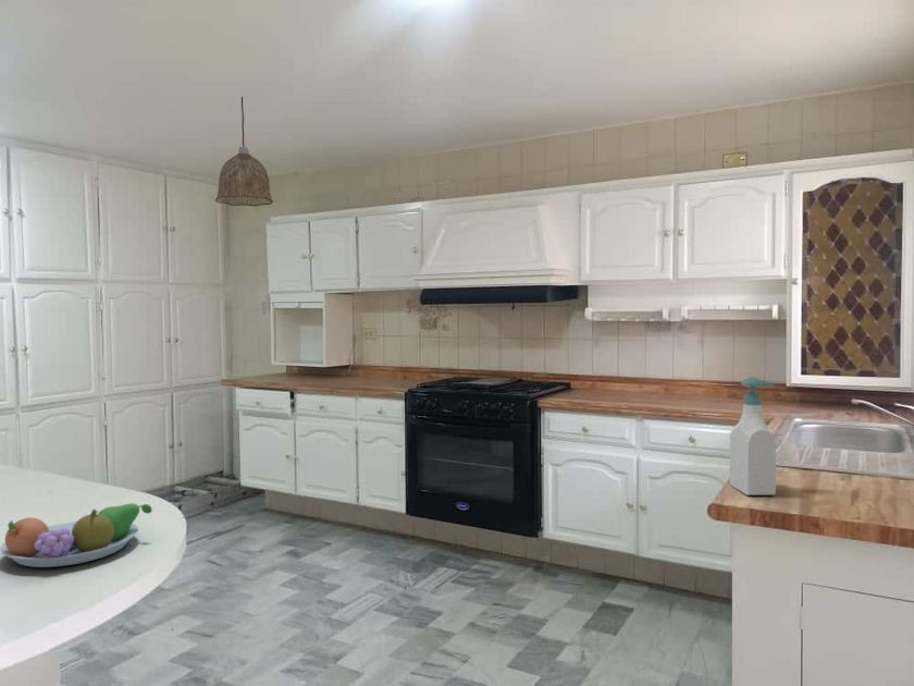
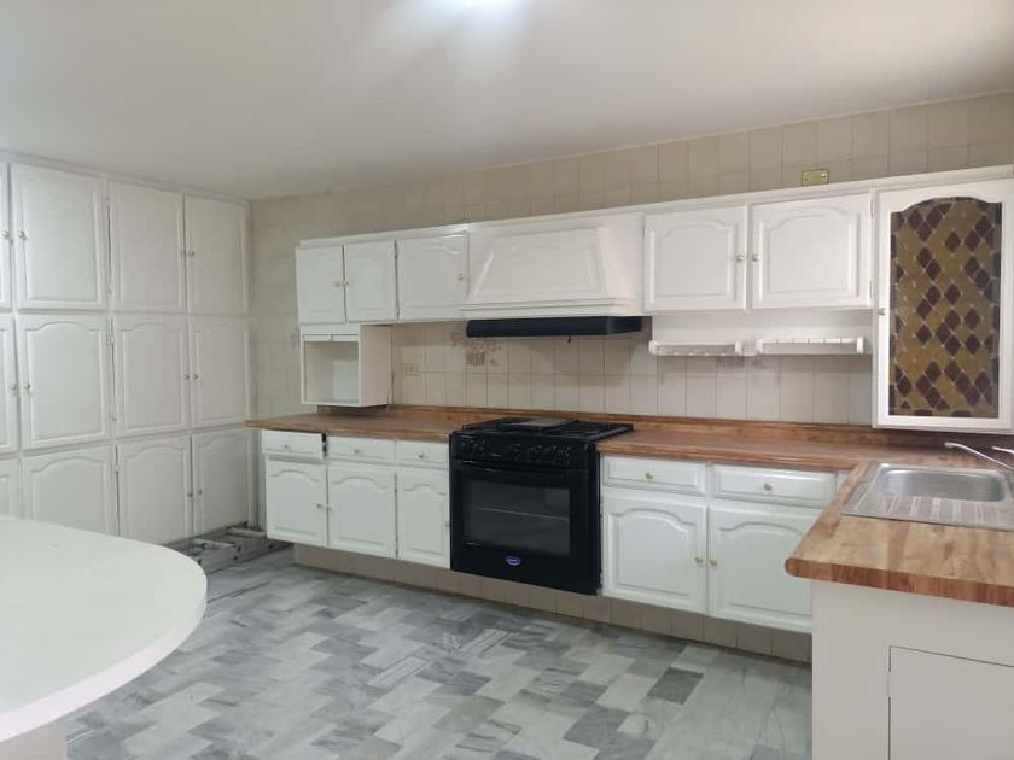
- pendant lamp [214,96,274,207]
- soap bottle [729,376,777,497]
- fruit bowl [0,502,153,568]
